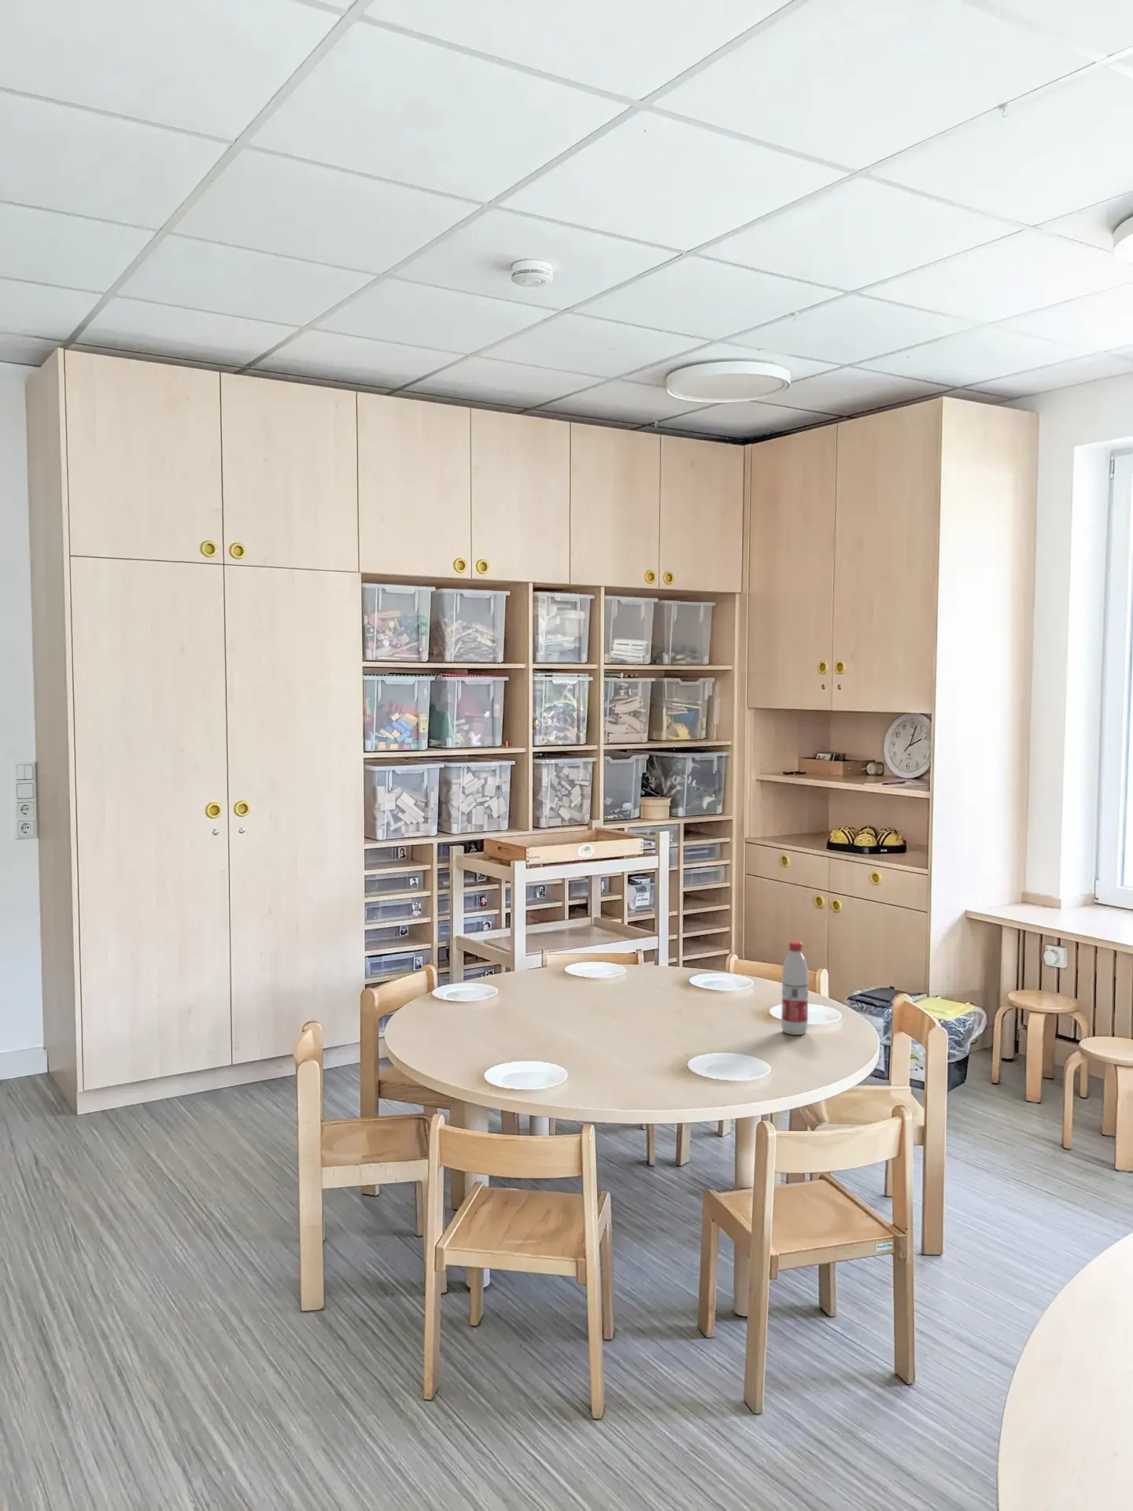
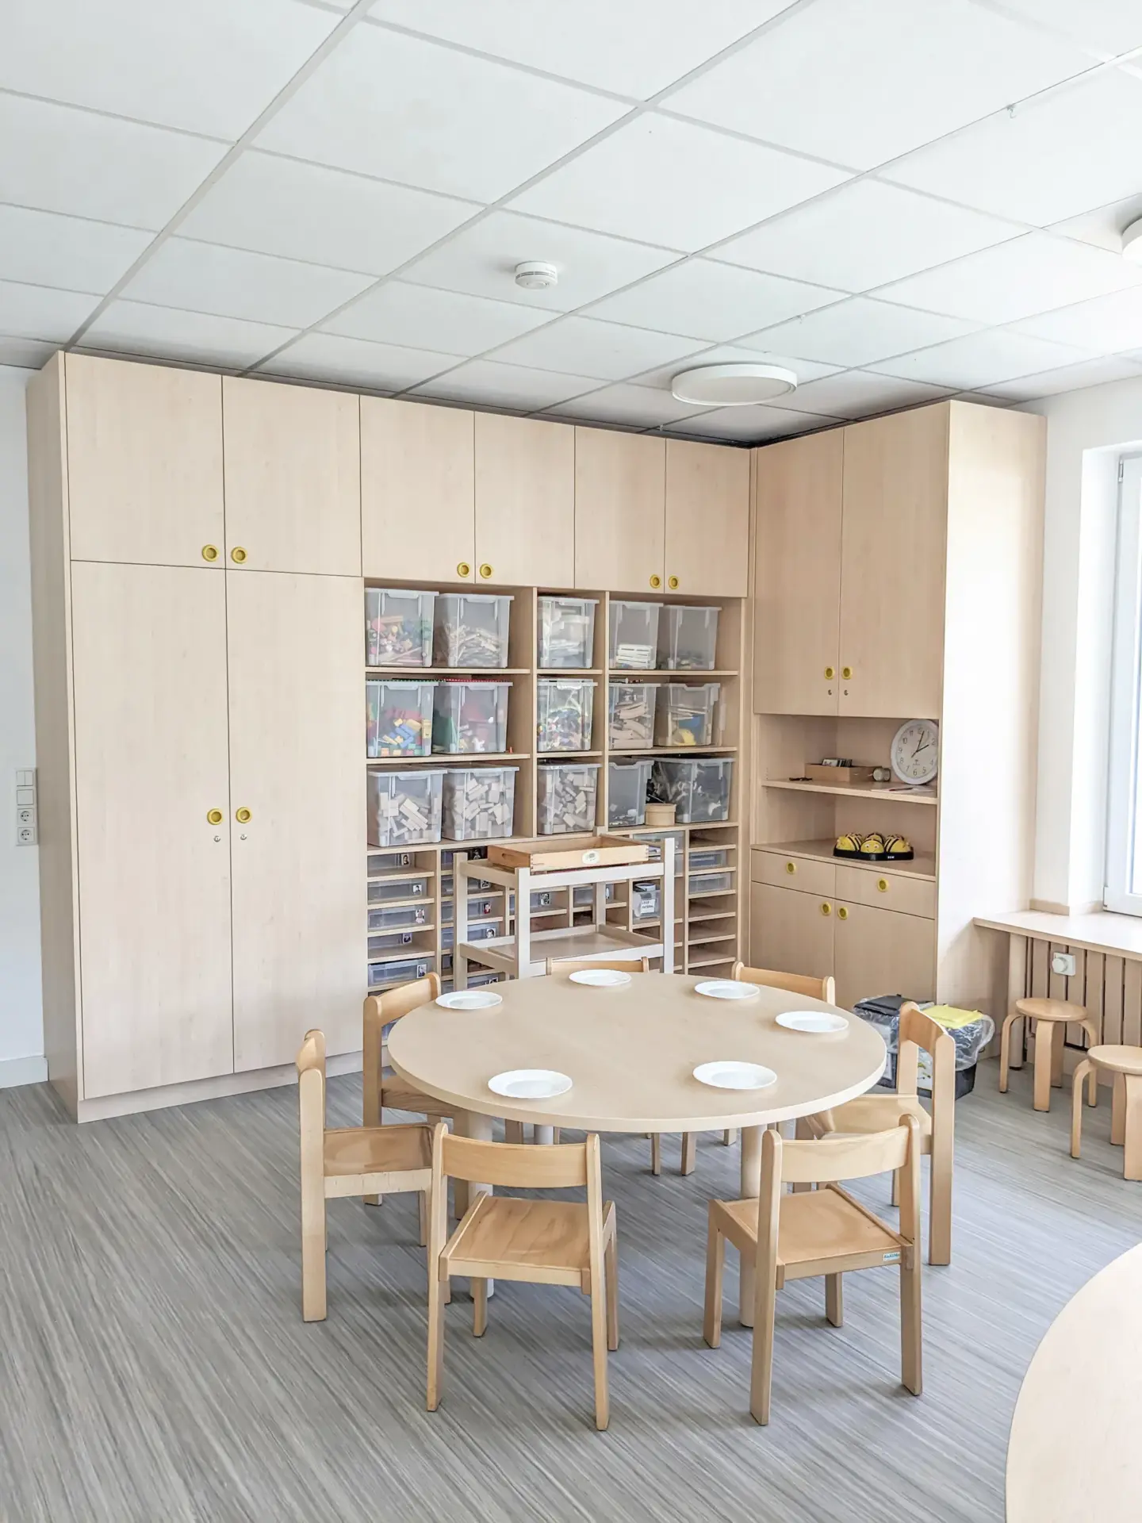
- water bottle [781,940,809,1035]
